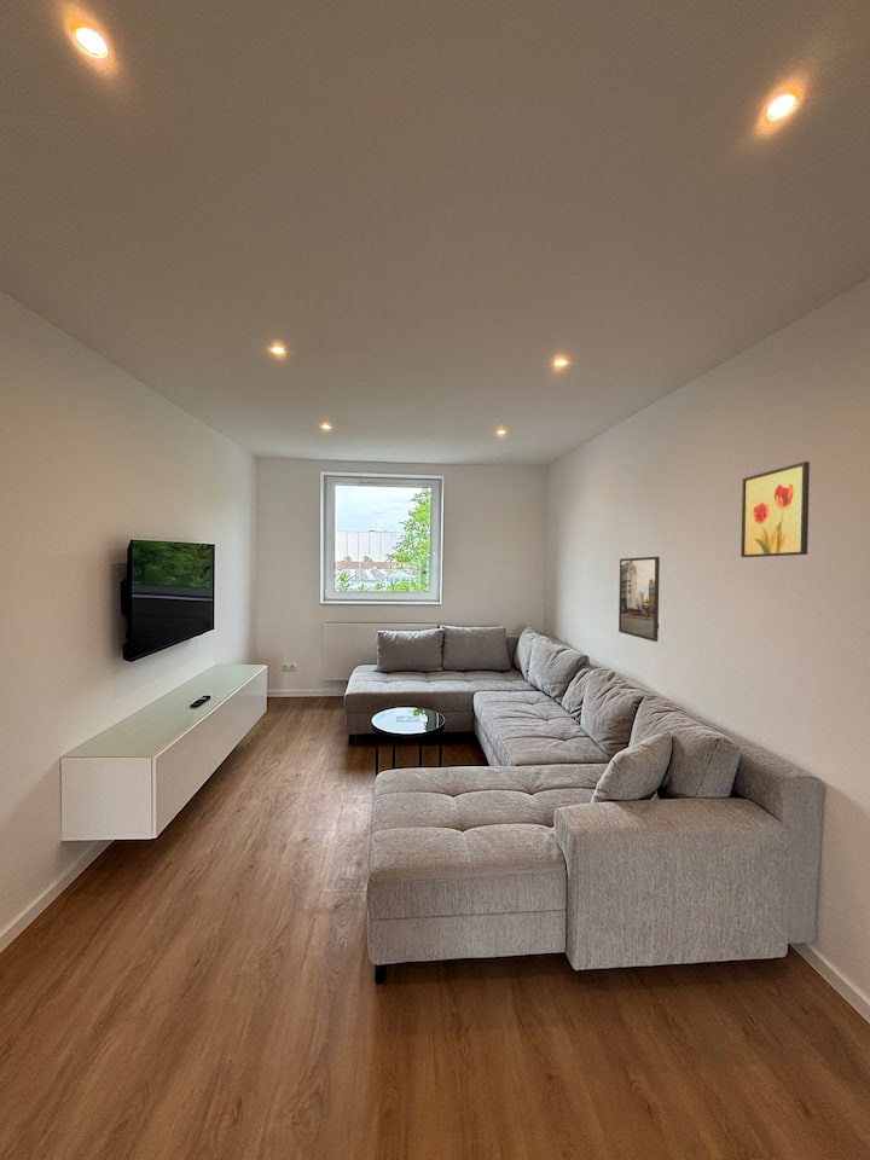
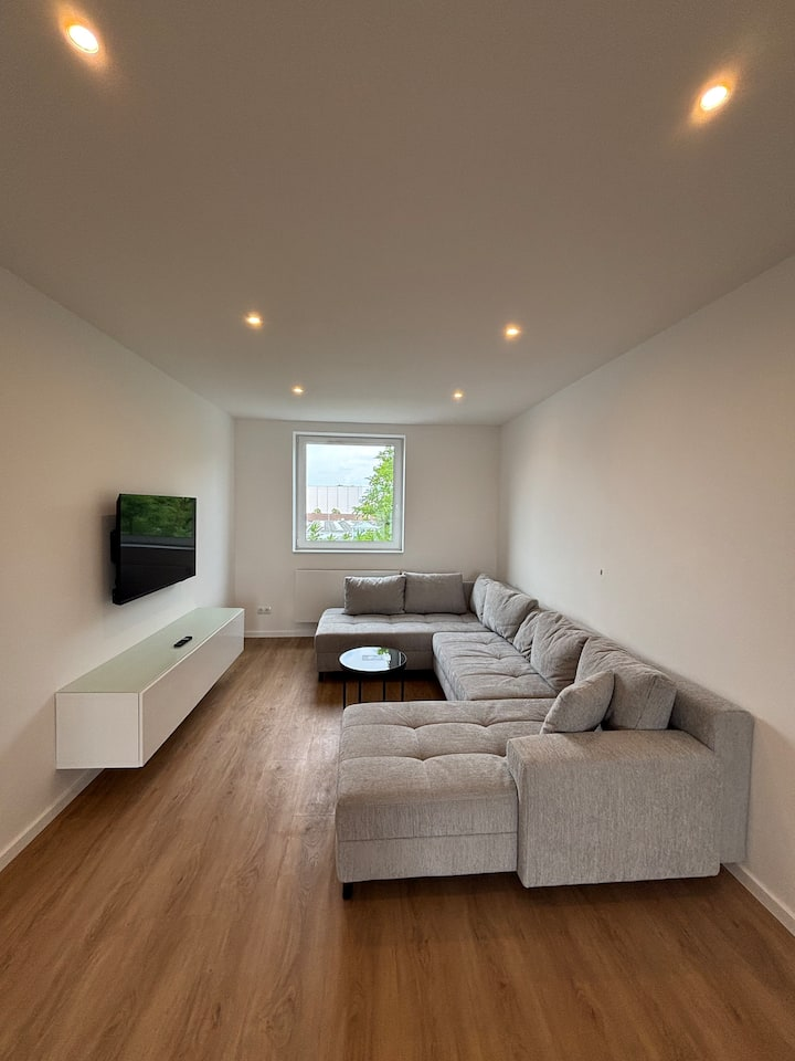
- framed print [617,556,661,643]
- wall art [740,460,811,558]
